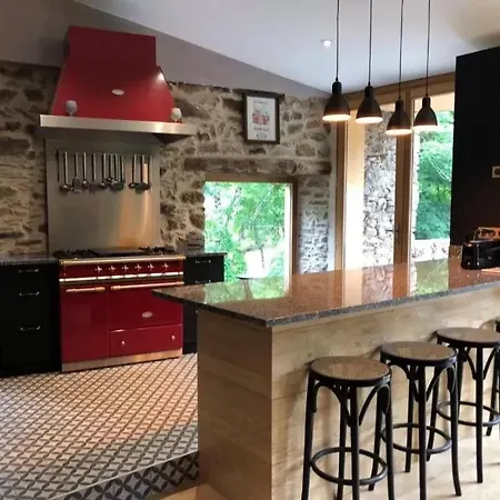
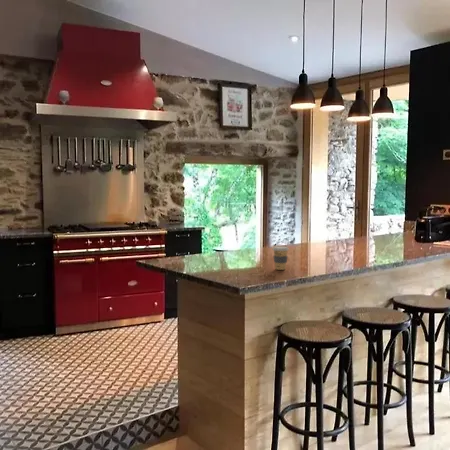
+ coffee cup [272,246,290,271]
